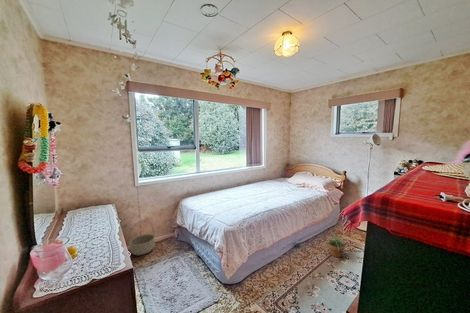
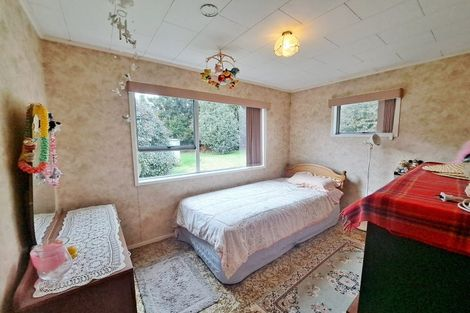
- potted plant [324,232,347,258]
- basket [128,220,156,256]
